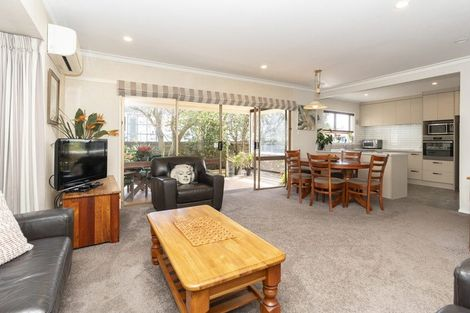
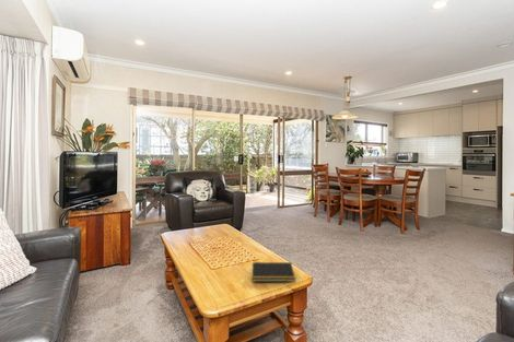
+ notepad [250,261,296,283]
